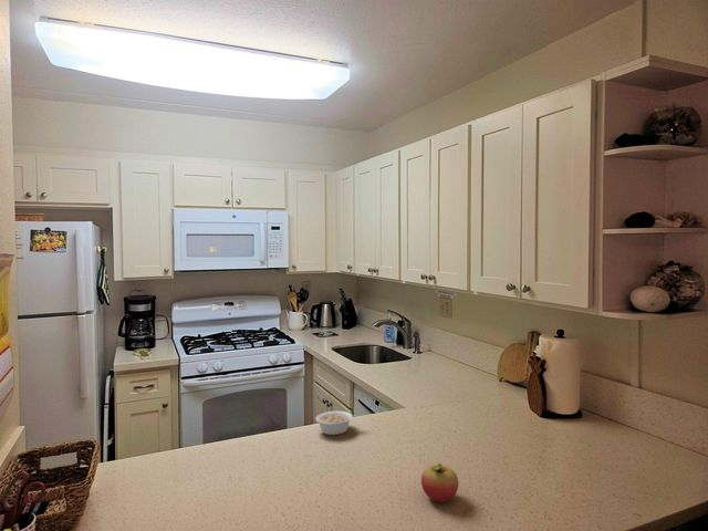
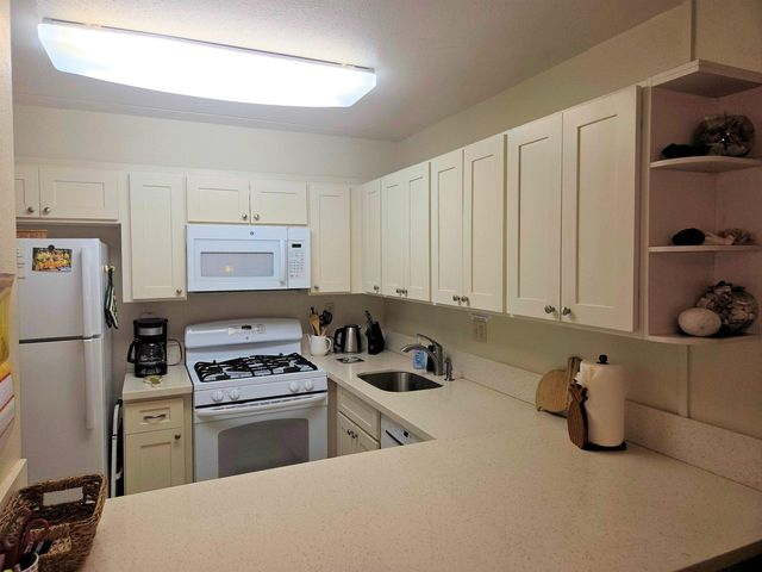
- legume [315,410,362,436]
- fruit [420,462,459,503]
